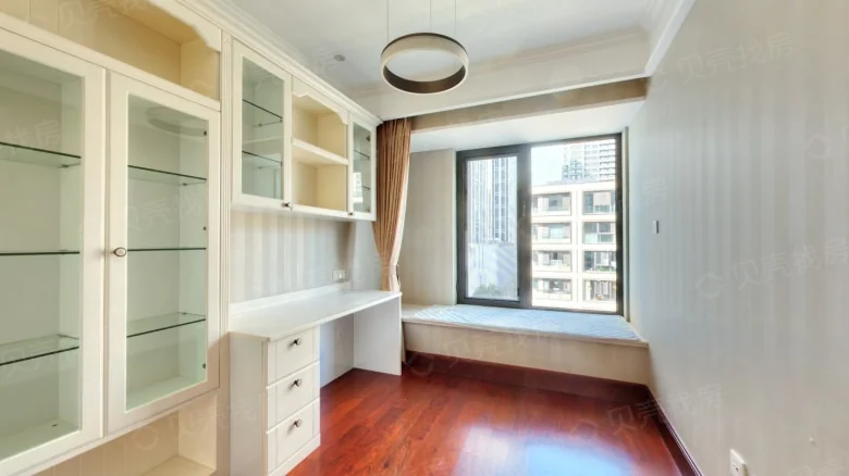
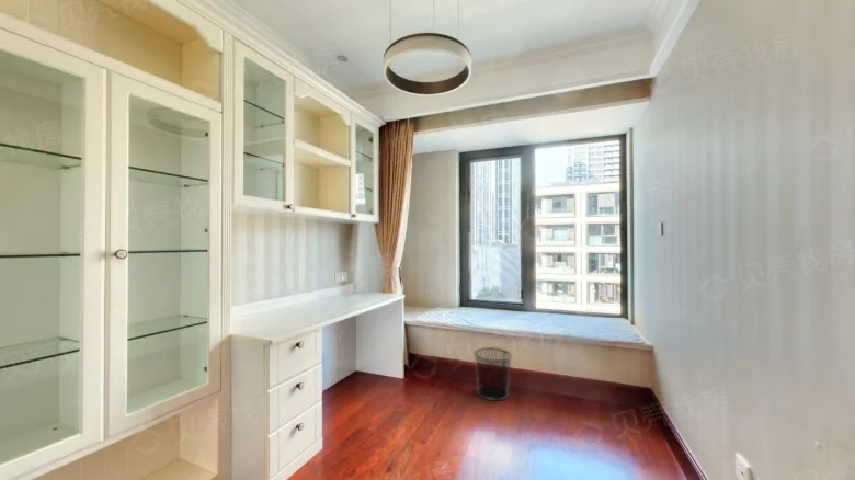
+ waste bin [472,346,513,401]
